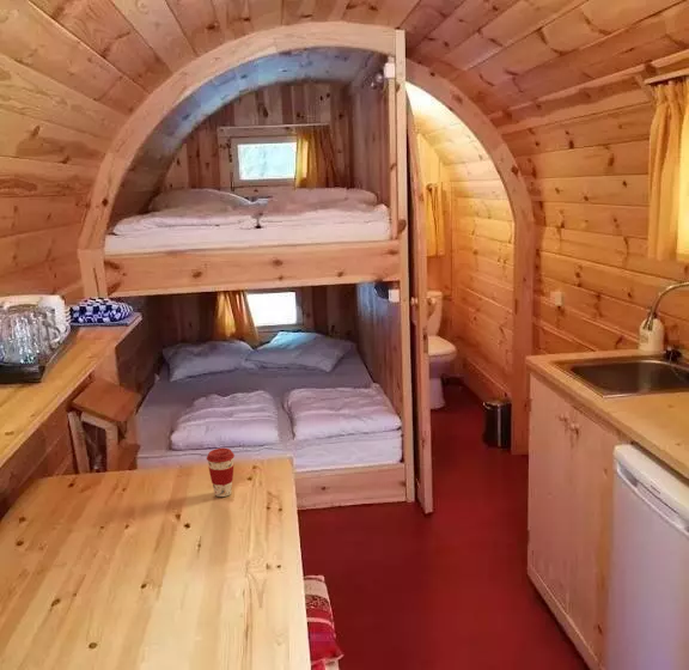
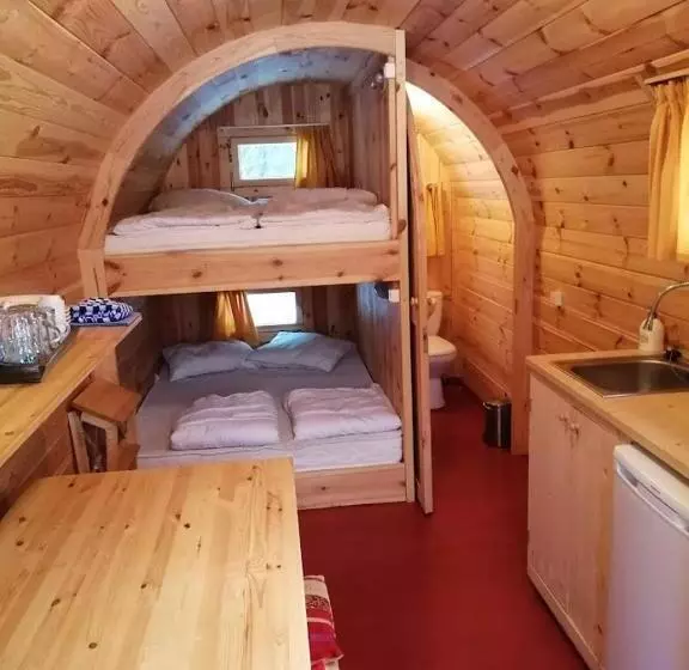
- coffee cup [206,447,236,498]
